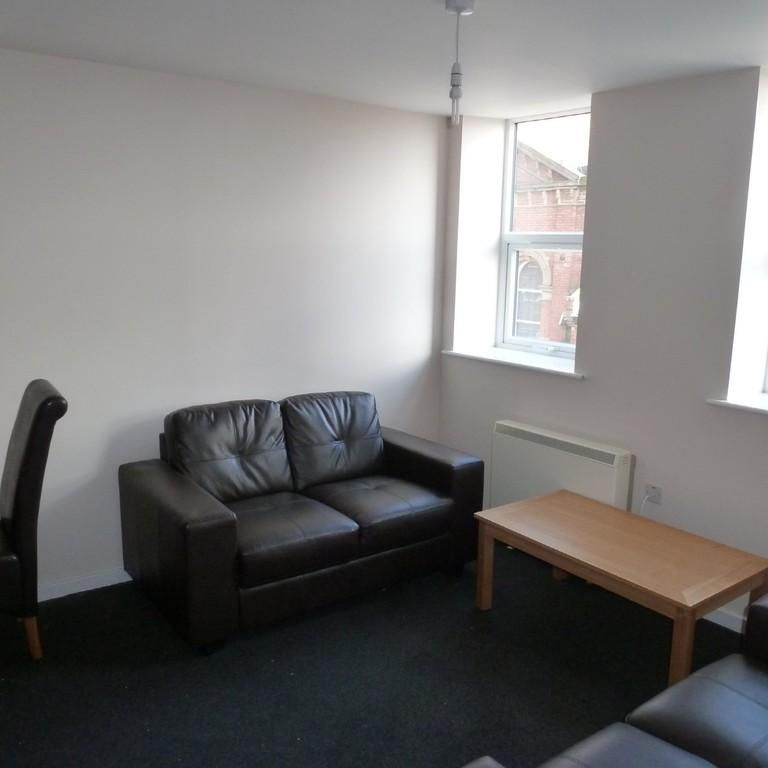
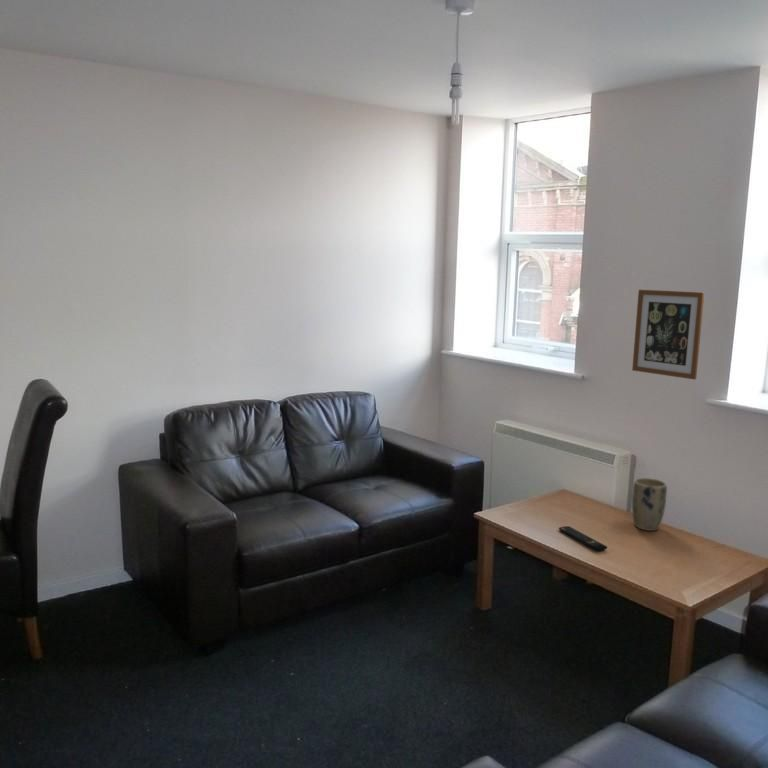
+ plant pot [631,477,668,532]
+ wall art [631,289,705,381]
+ remote control [558,525,608,552]
